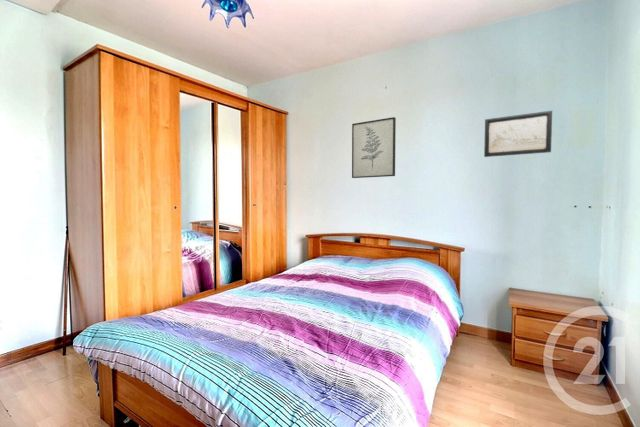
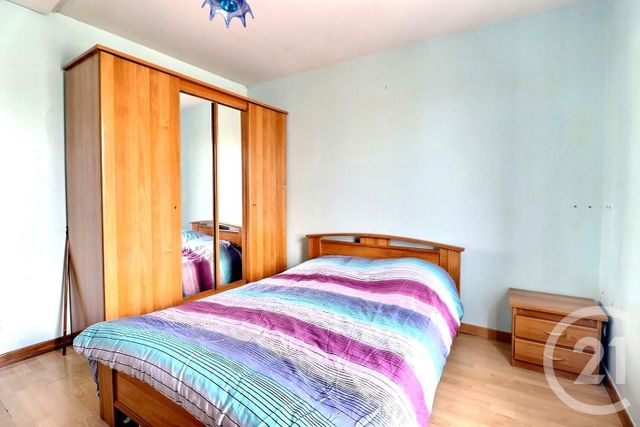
- wall art [351,116,397,179]
- wall art [483,110,553,158]
